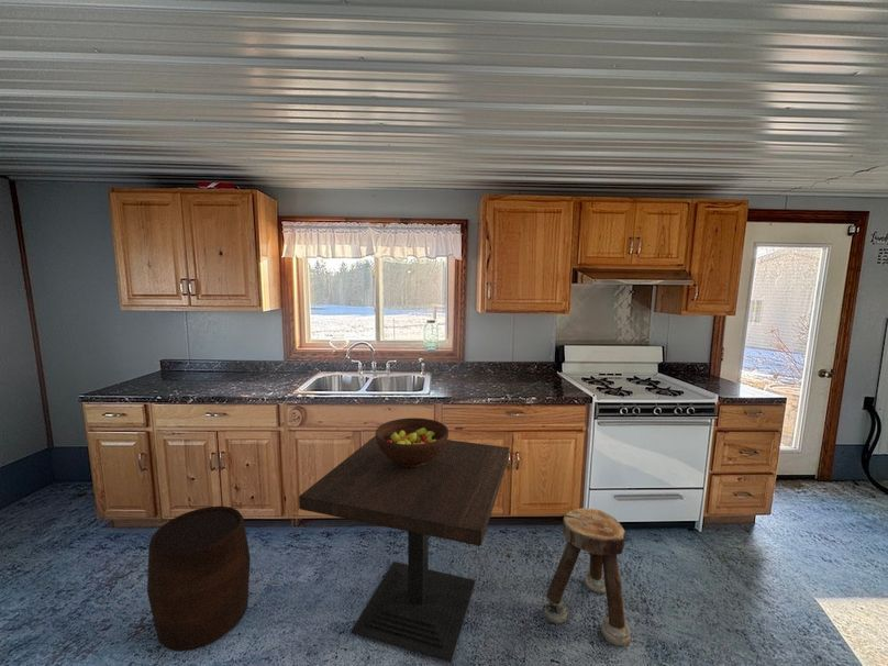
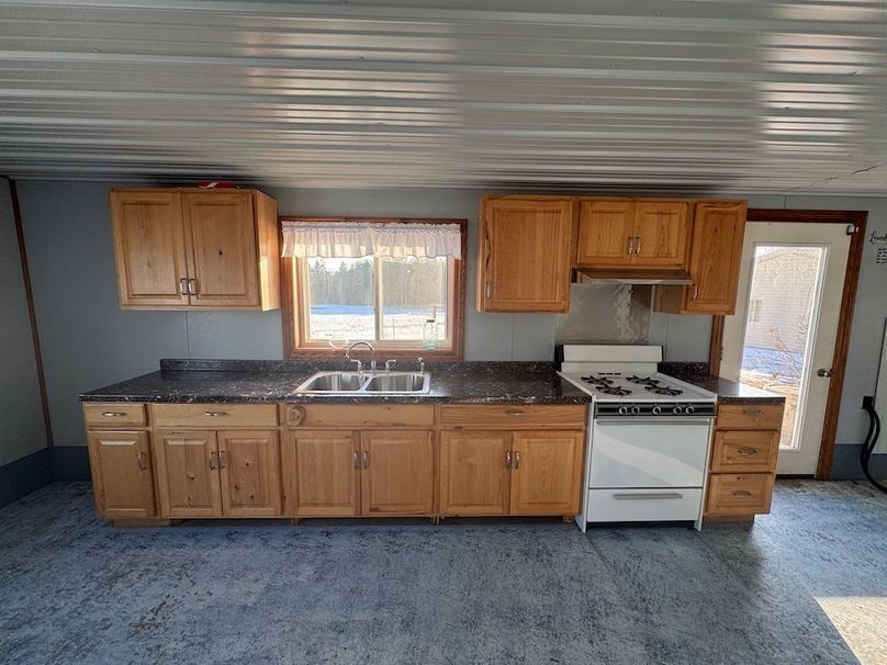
- fruit bowl [375,417,449,468]
- stool [543,508,632,647]
- stool [146,506,251,652]
- side table [298,435,510,663]
